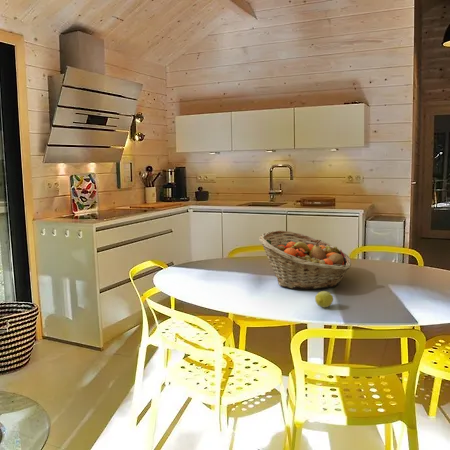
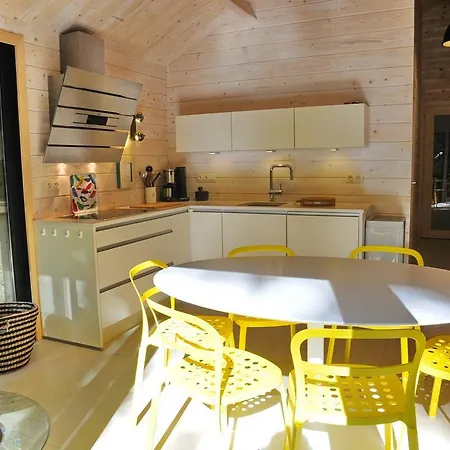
- fruit [314,290,334,309]
- fruit basket [258,229,352,290]
